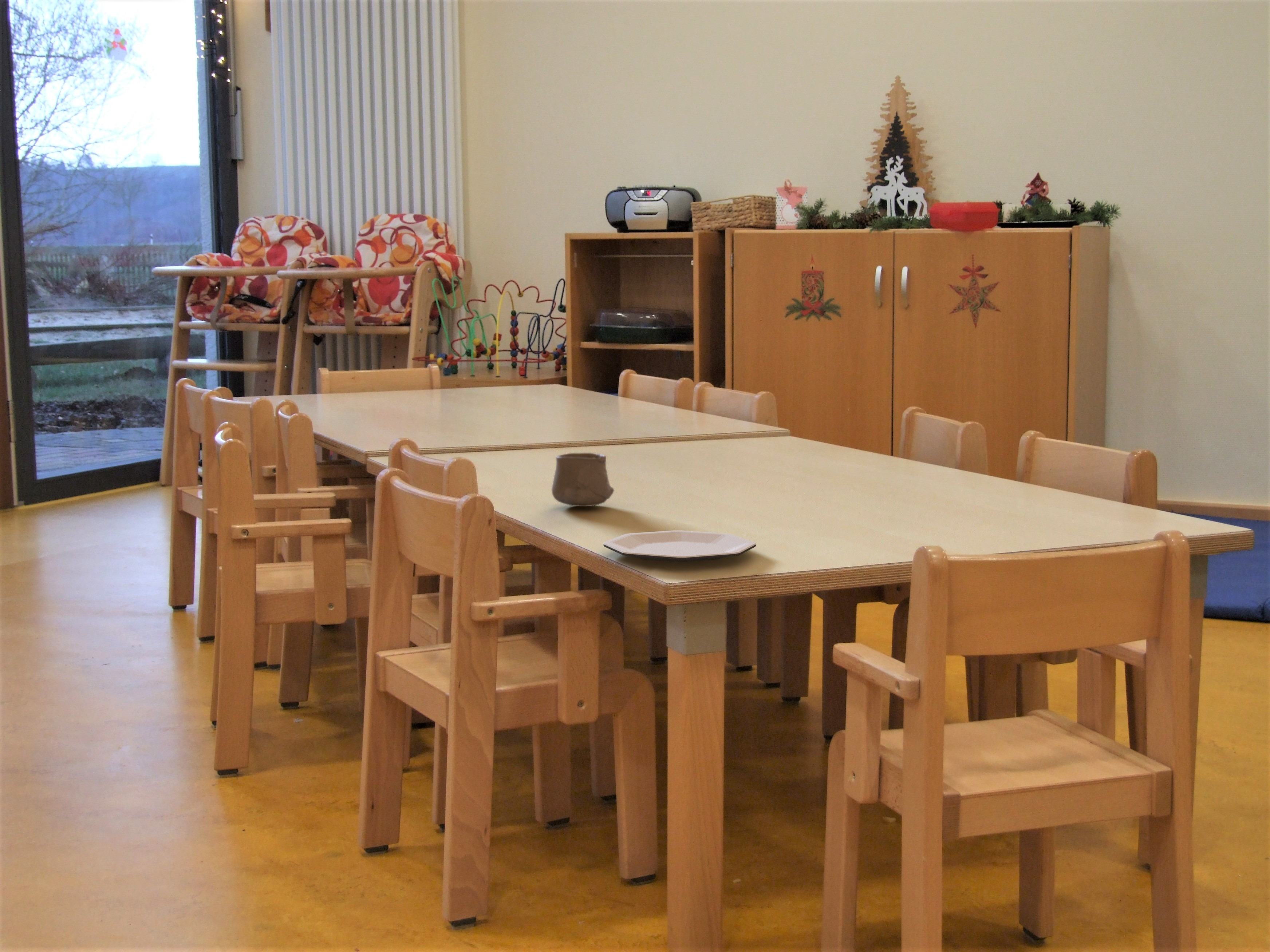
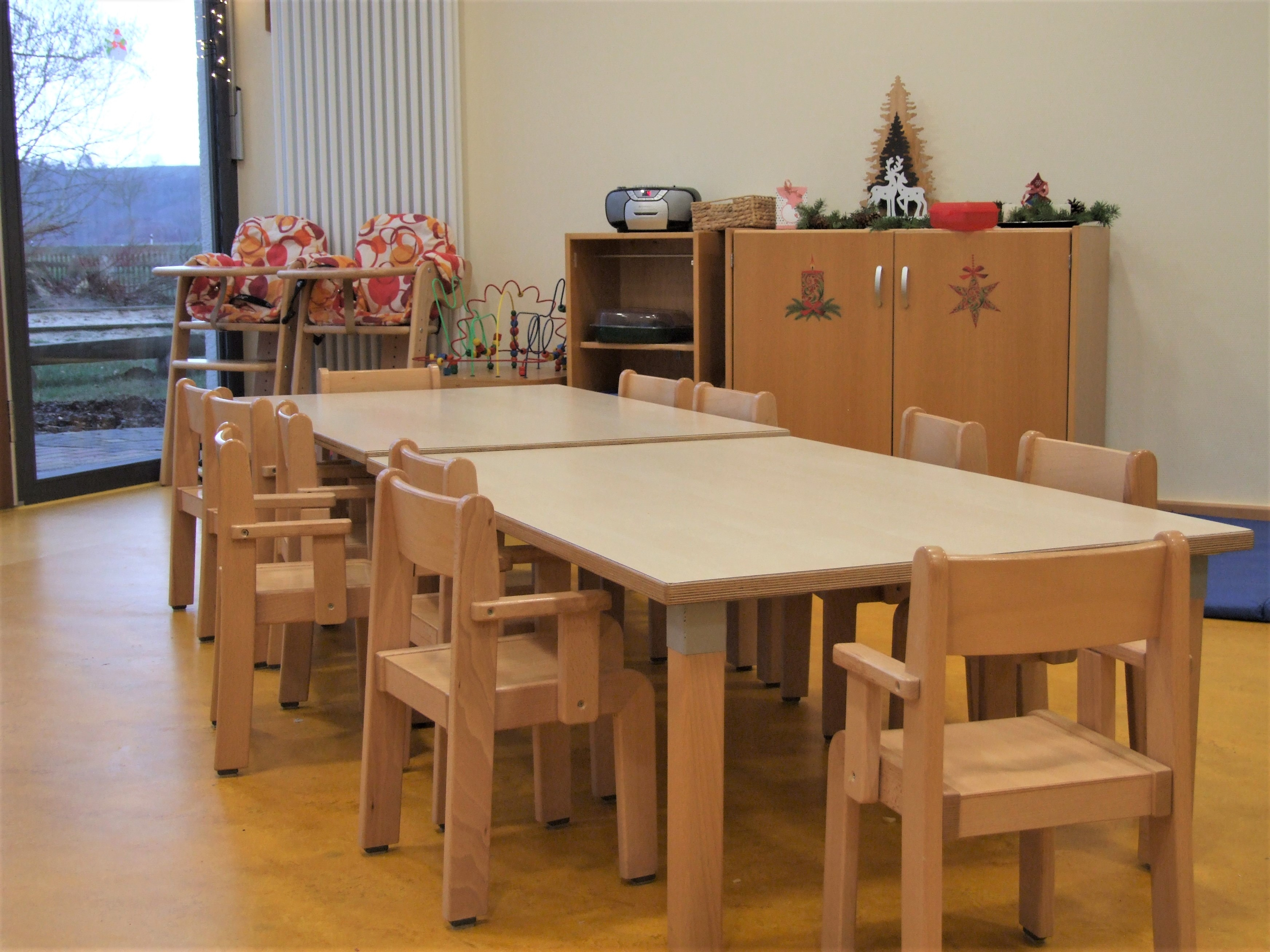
- cup [551,453,614,507]
- plate [603,530,756,563]
